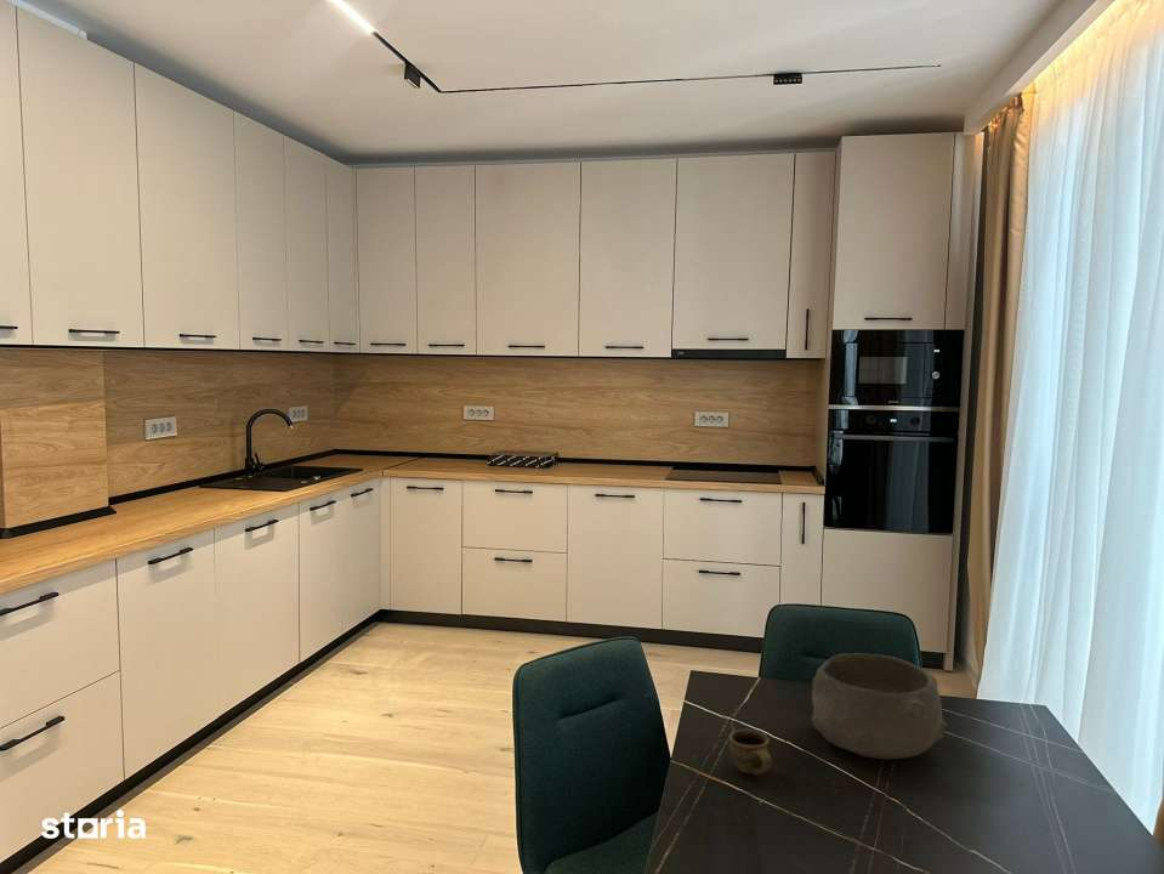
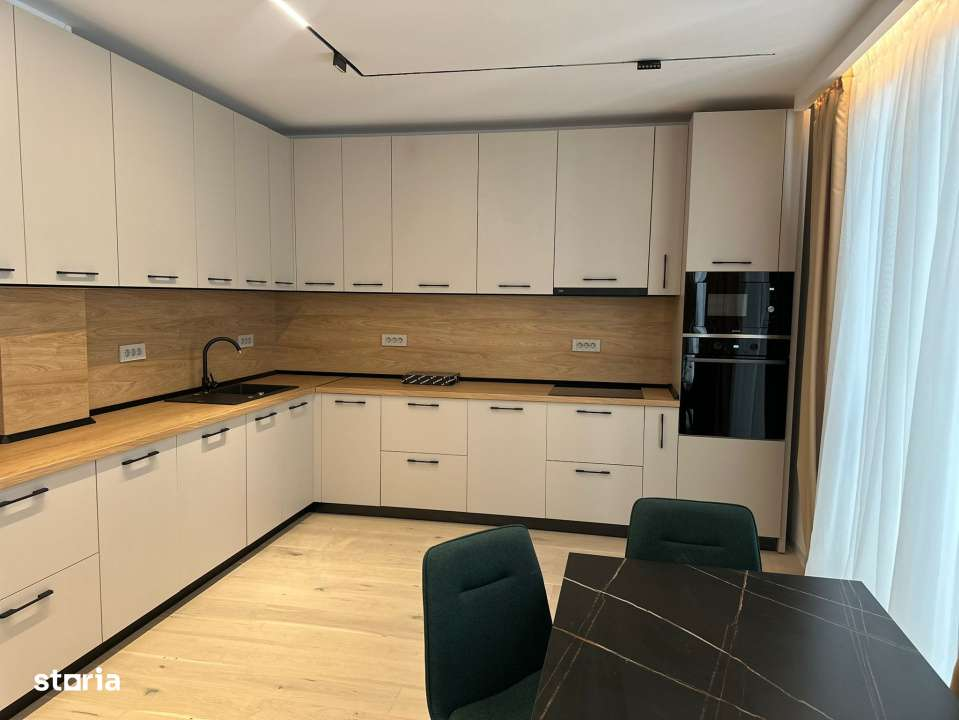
- cup [728,728,773,776]
- bowl [810,652,948,760]
